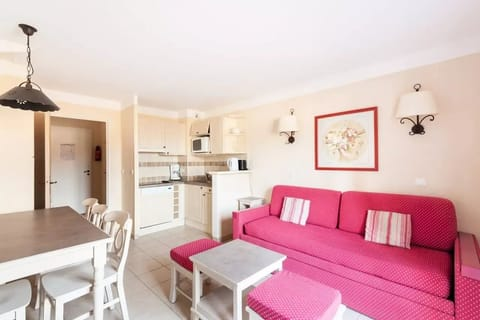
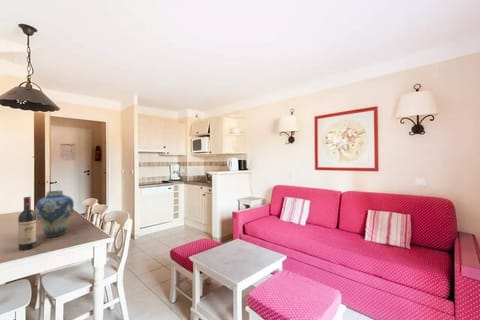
+ vase [34,190,75,238]
+ wine bottle [17,196,37,251]
